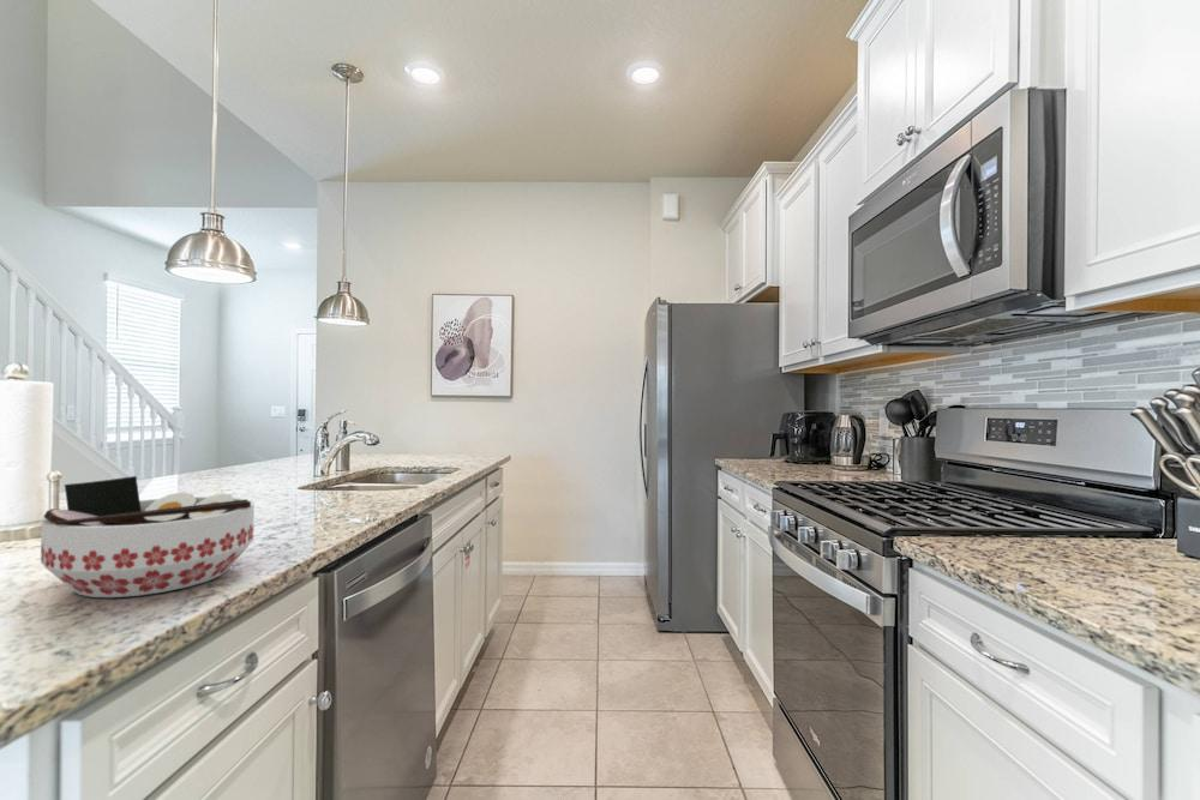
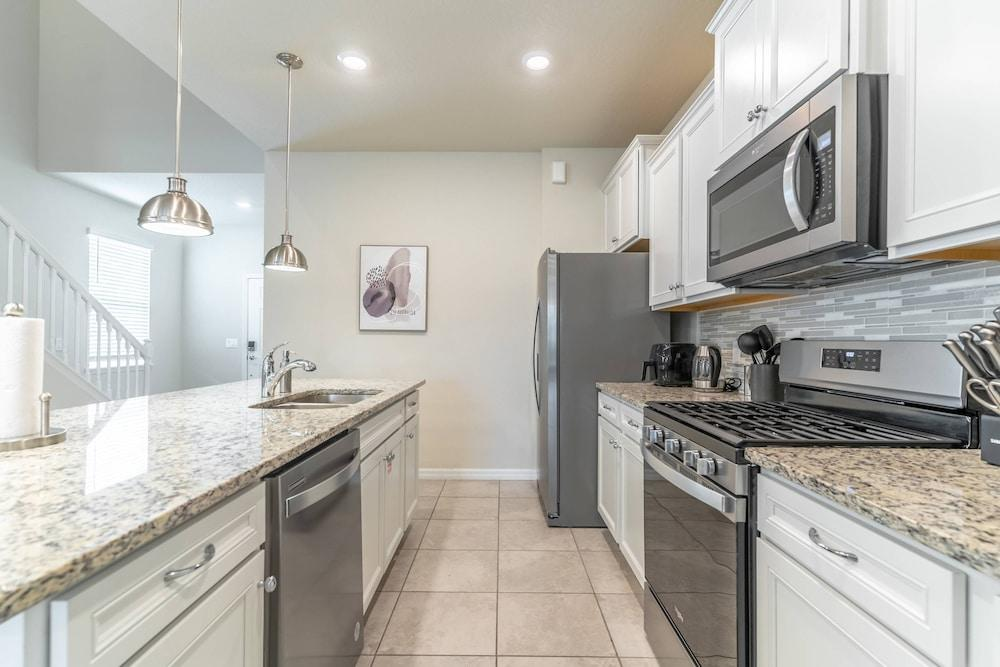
- bowl [40,475,256,599]
